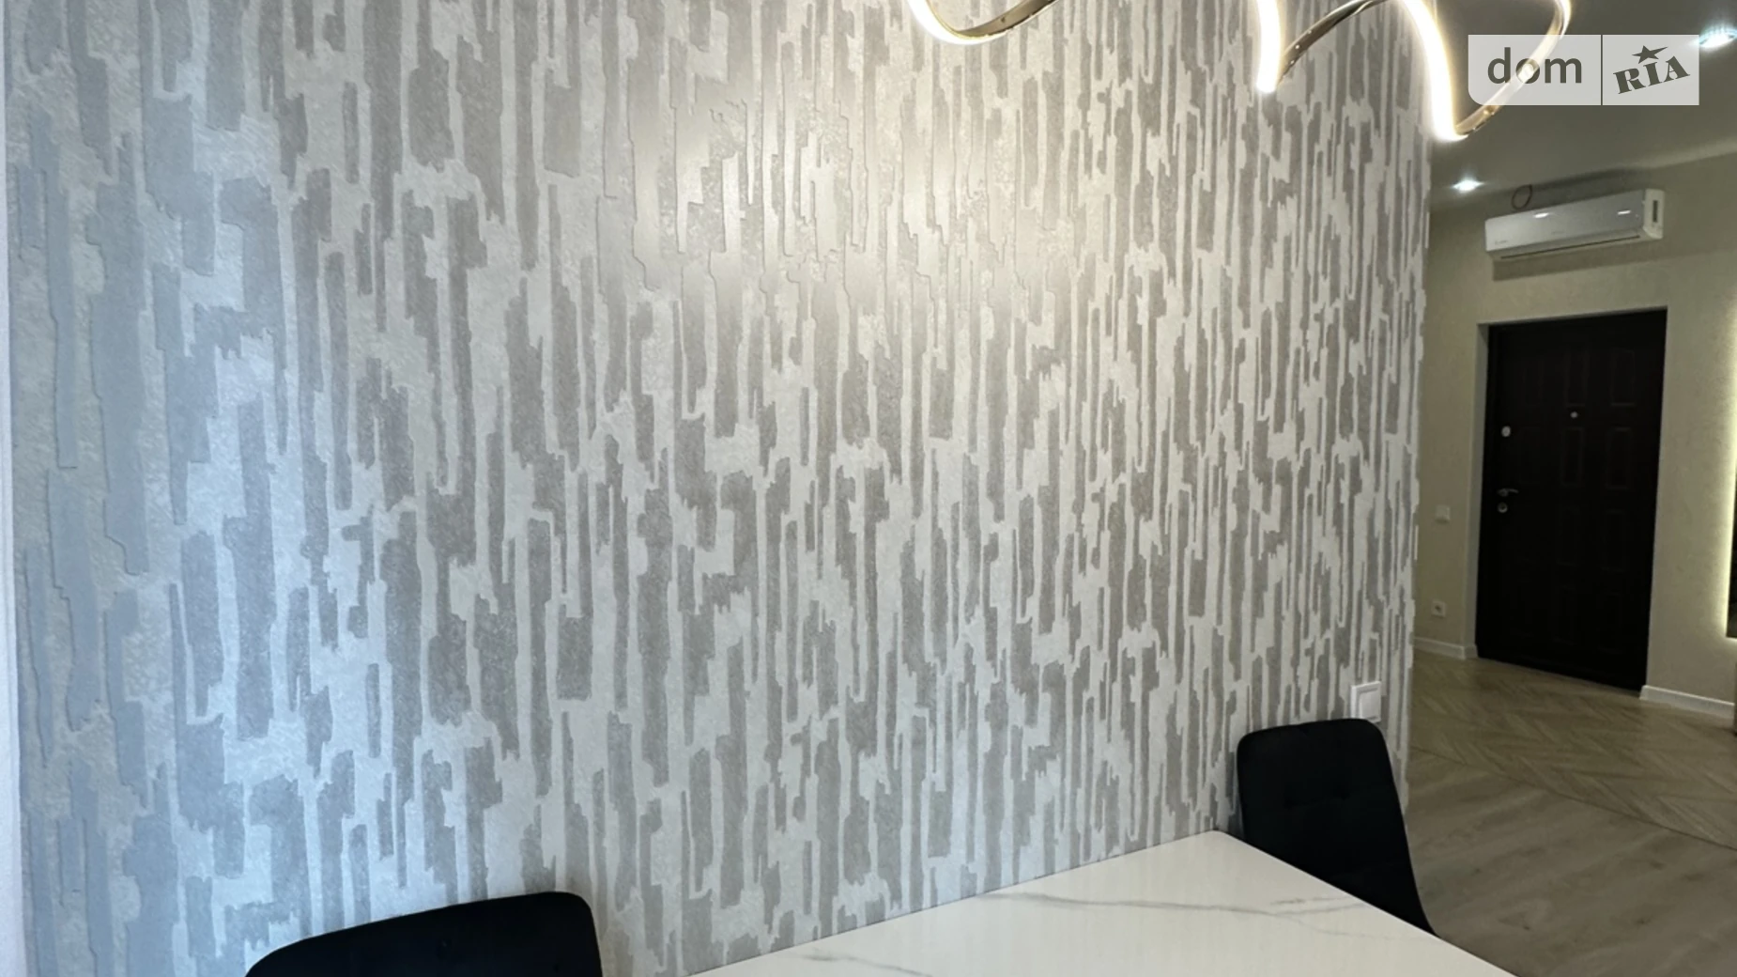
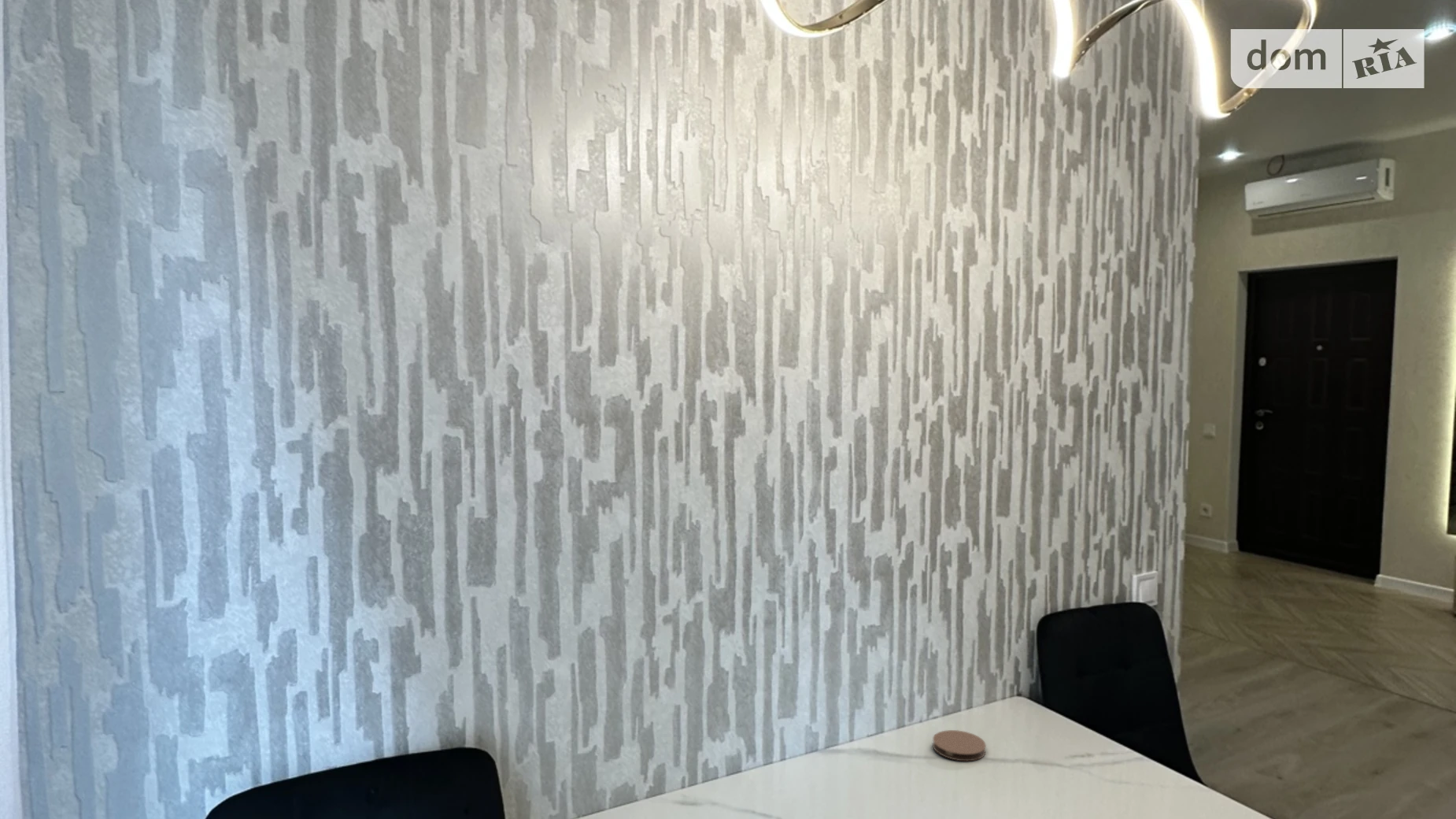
+ coaster [932,729,987,762]
